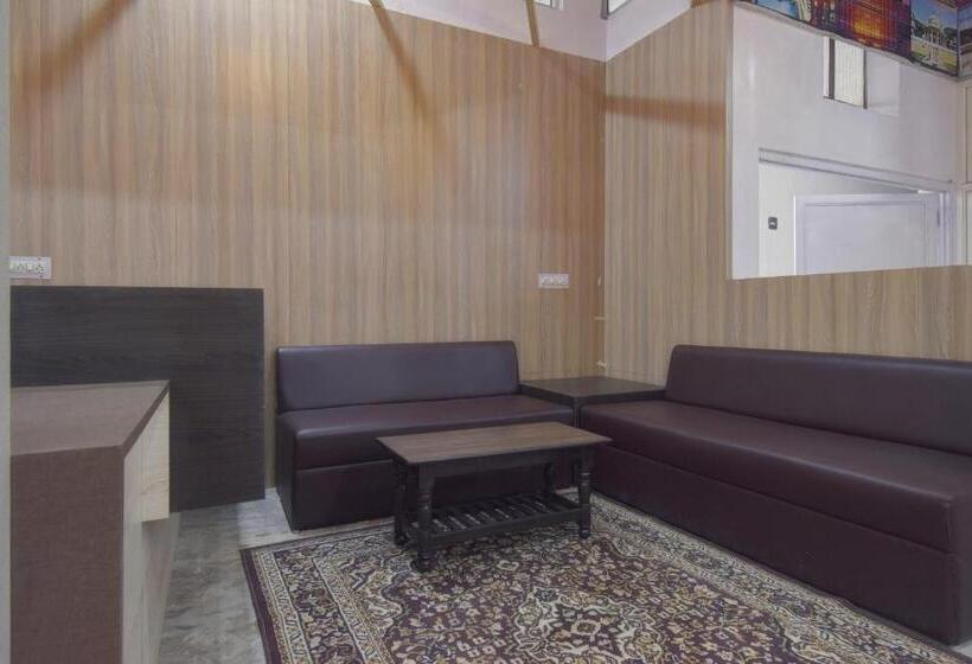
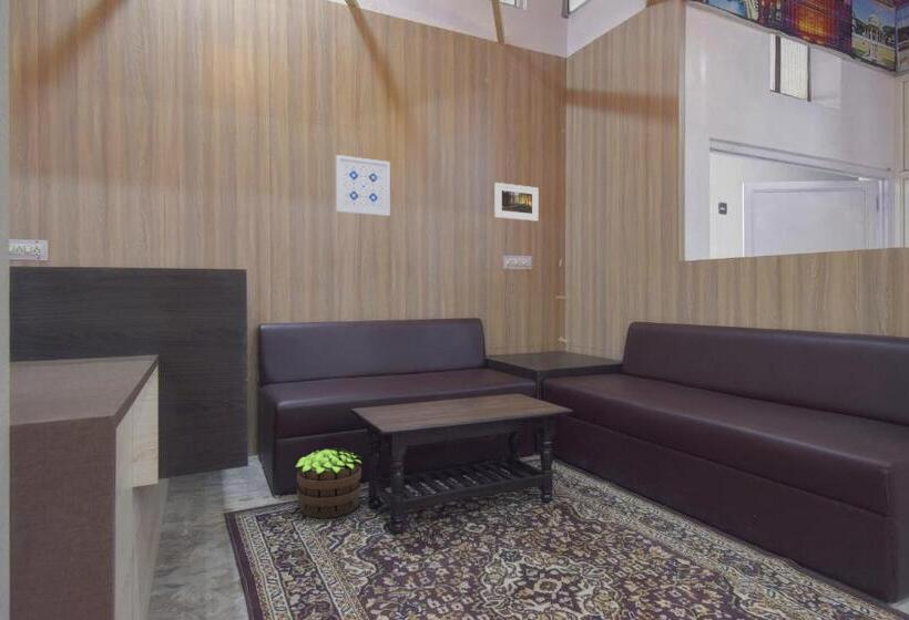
+ wall art [335,154,391,217]
+ potted plant [295,447,362,519]
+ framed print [493,182,539,223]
